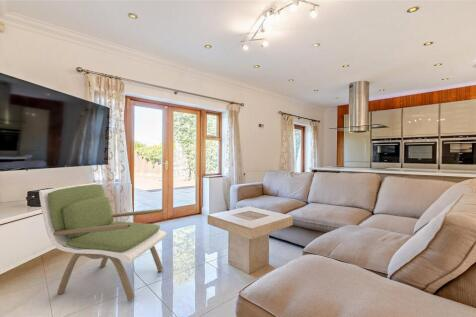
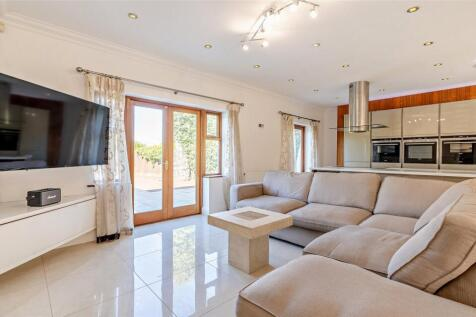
- armchair [38,182,168,302]
